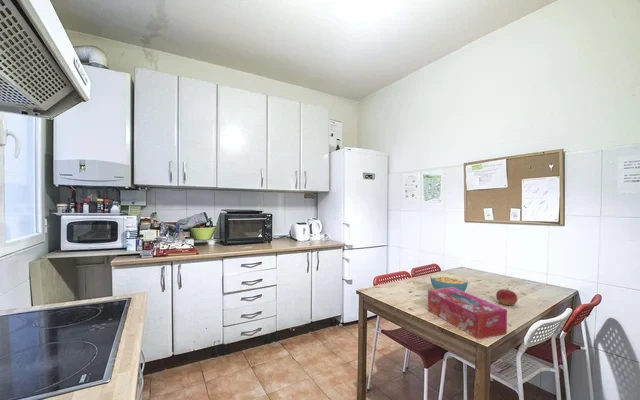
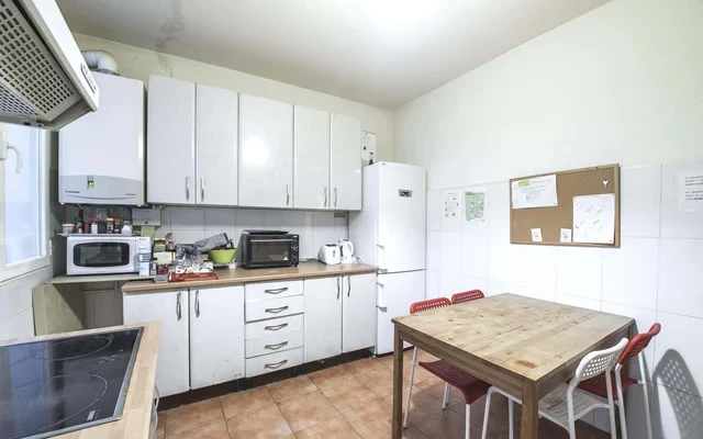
- tissue box [427,287,508,340]
- cereal bowl [429,273,469,292]
- fruit [495,288,518,306]
